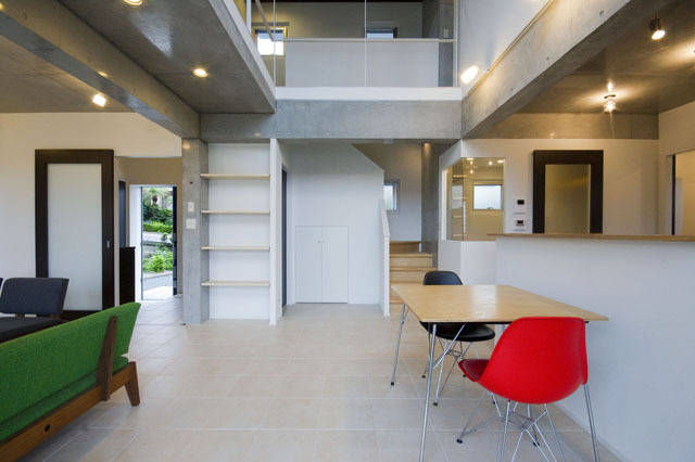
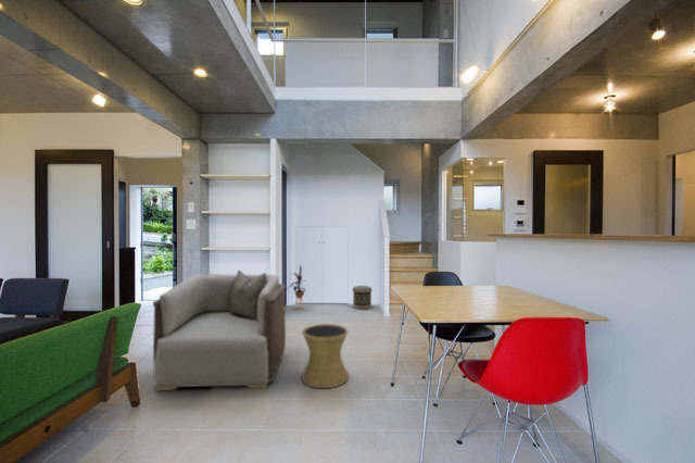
+ house plant [285,264,306,310]
+ armchair [152,270,287,391]
+ basket [352,284,374,310]
+ side table [301,323,350,389]
